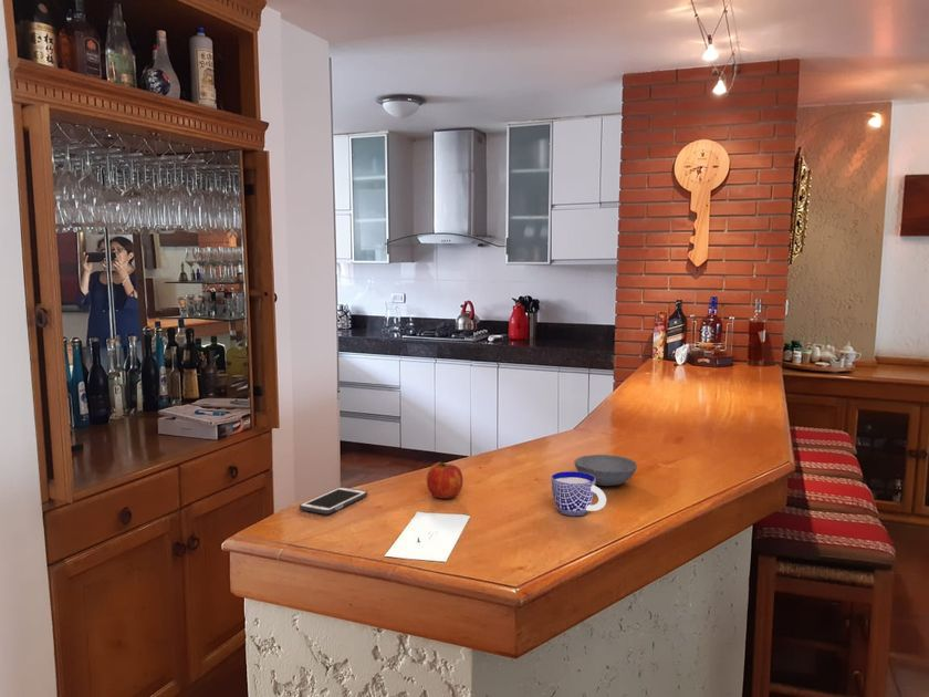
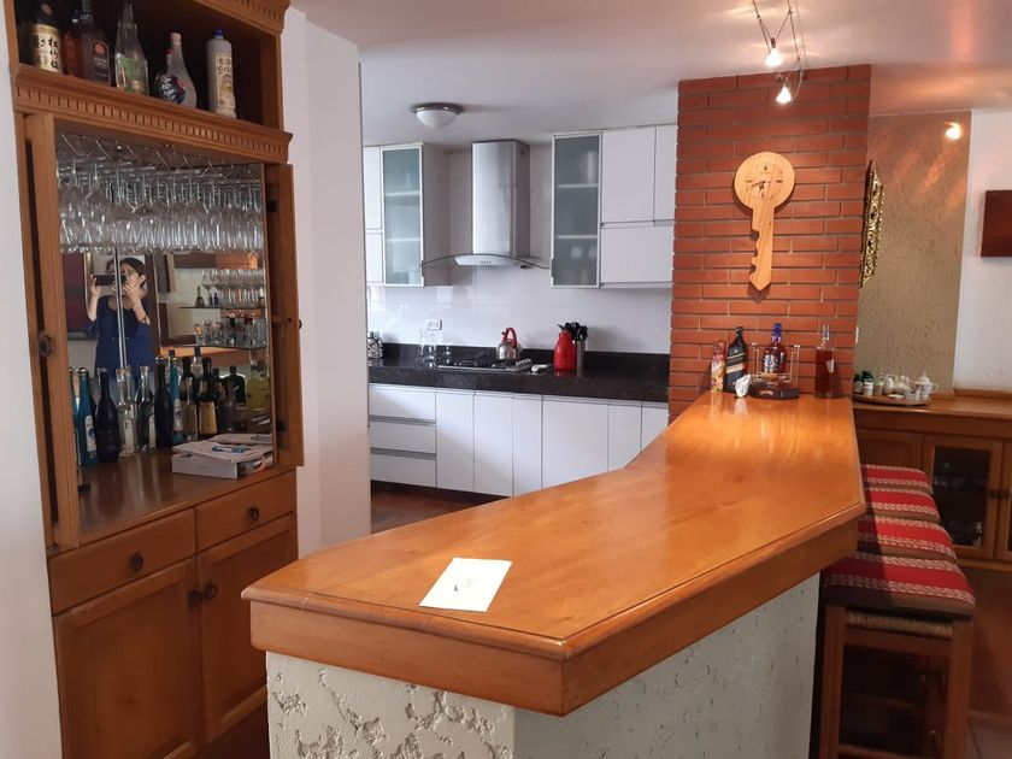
- cup [551,470,607,517]
- cell phone [299,486,368,516]
- bowl [573,454,638,487]
- fruit [426,459,464,500]
